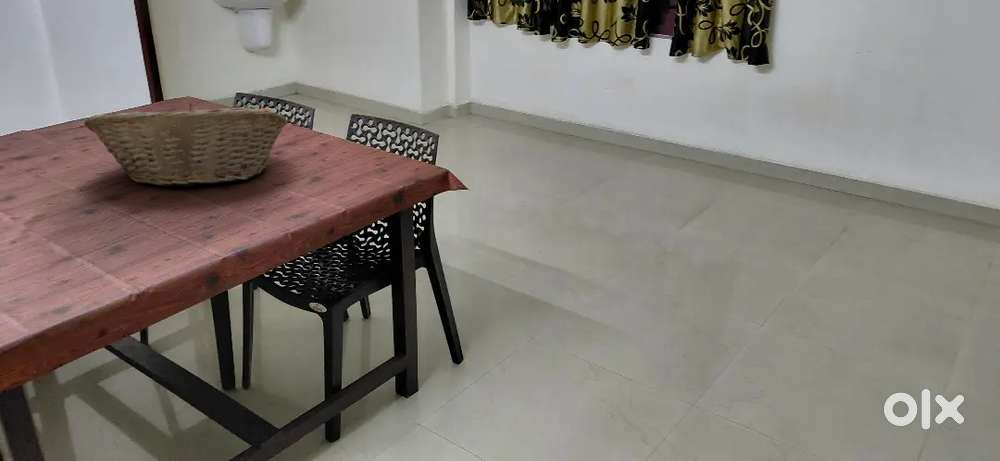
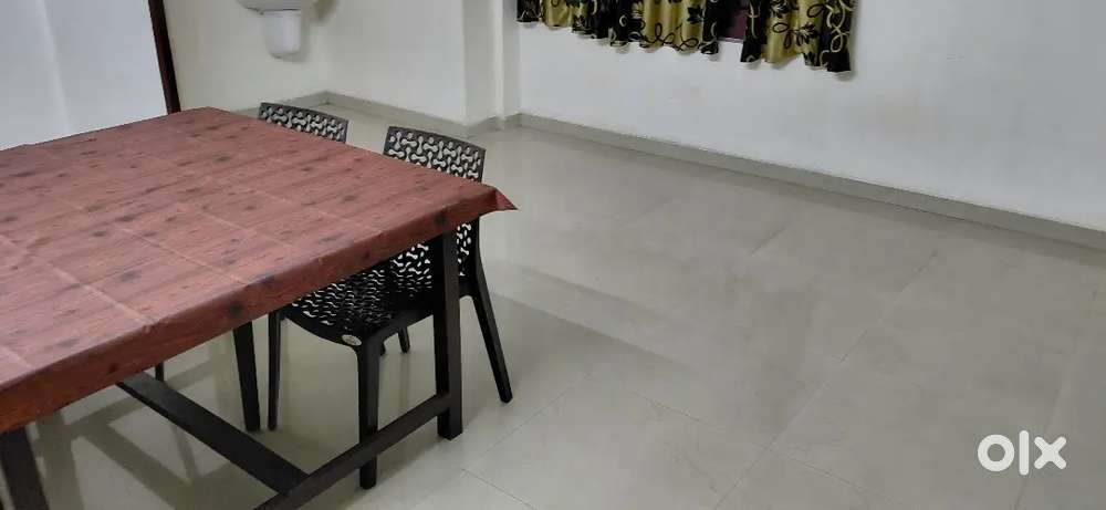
- fruit basket [83,102,289,187]
